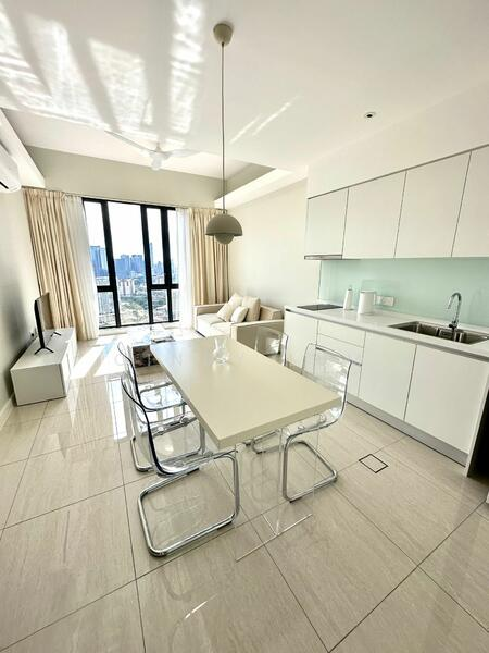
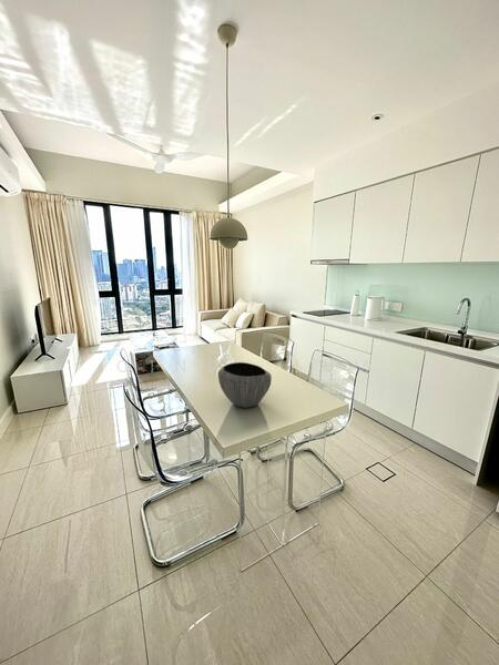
+ bowl [217,361,273,409]
